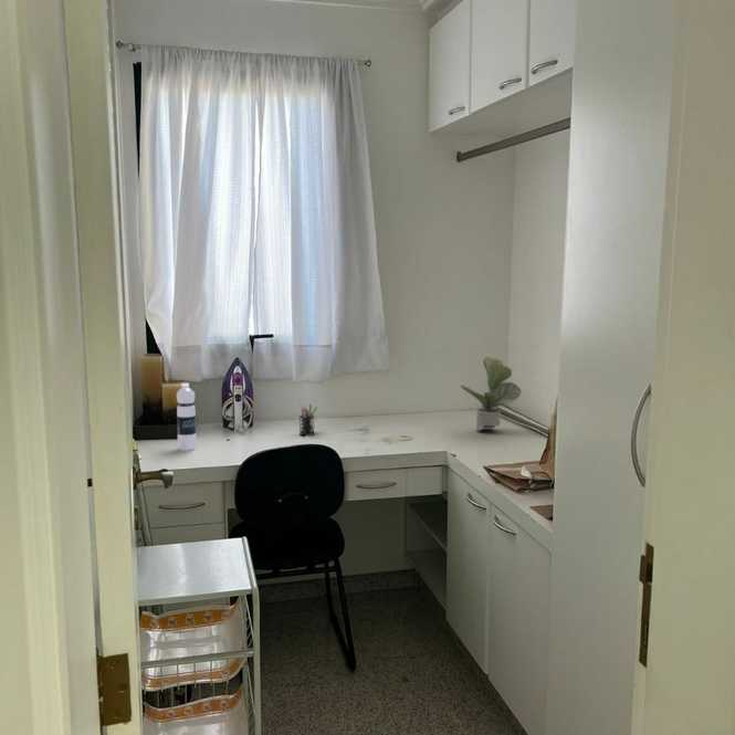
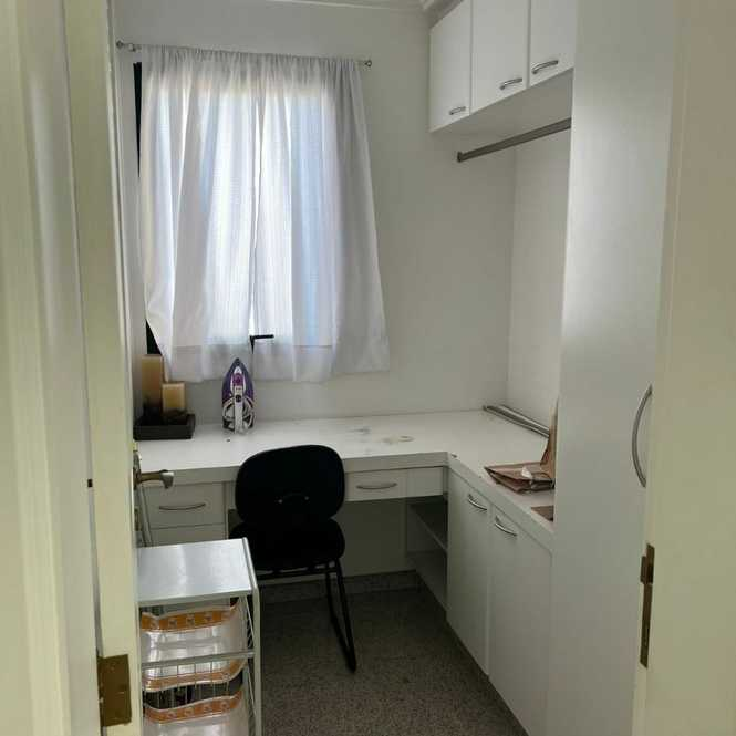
- potted plant [459,356,523,432]
- water bottle [176,382,198,451]
- pen holder [298,403,318,437]
